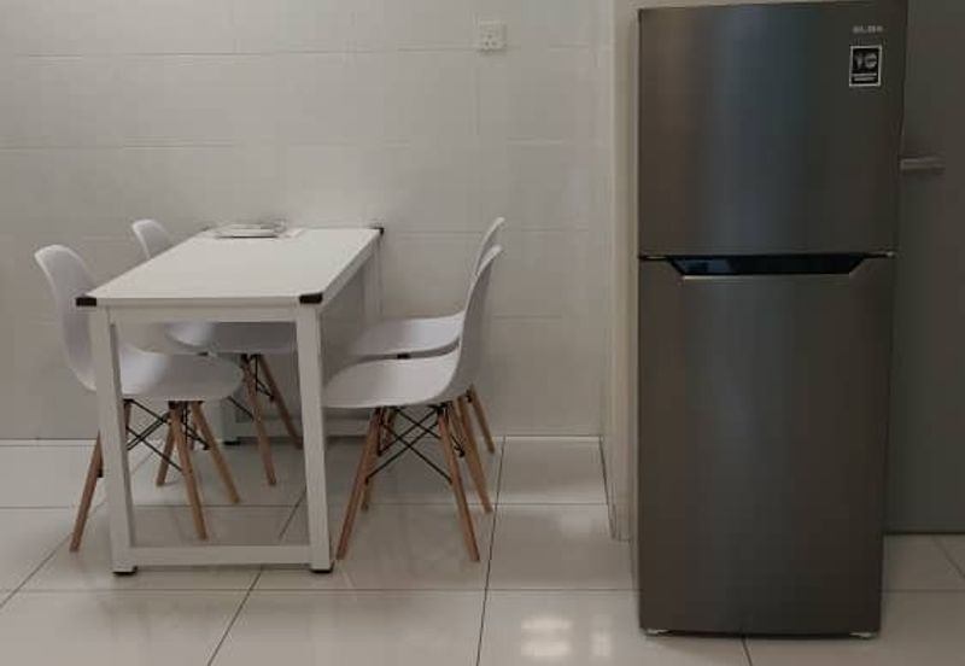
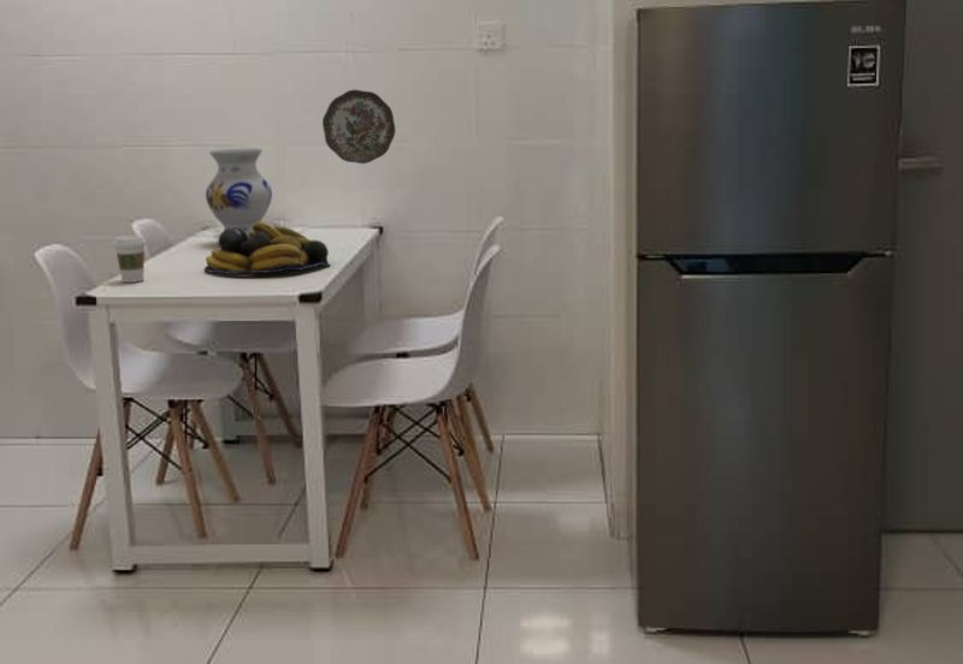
+ coffee cup [112,235,148,284]
+ decorative plate [321,89,396,165]
+ vase [205,147,273,245]
+ fruit bowl [203,221,331,275]
